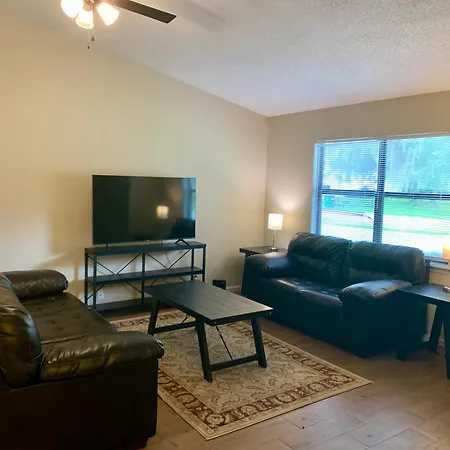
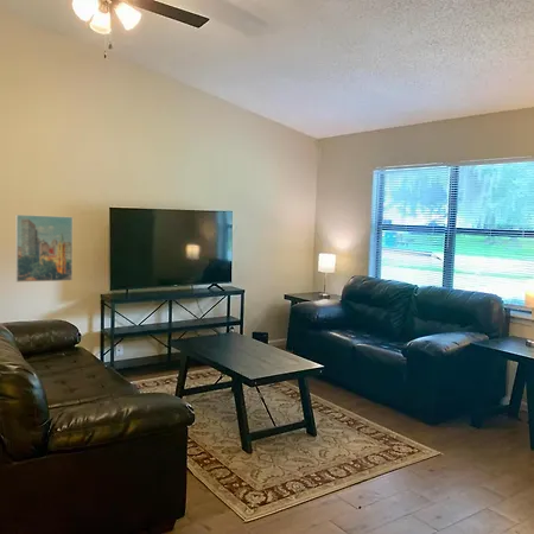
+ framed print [14,214,74,284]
